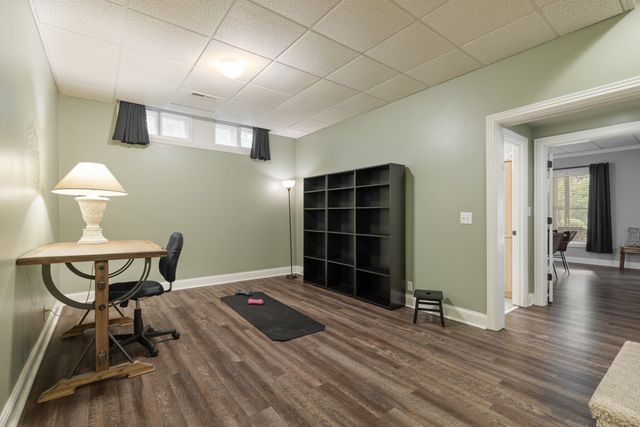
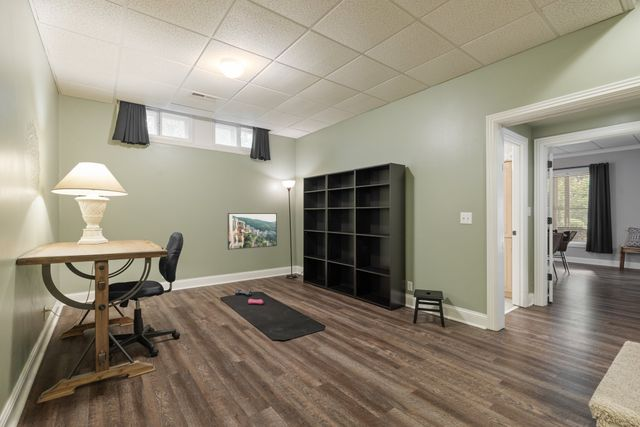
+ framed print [227,212,278,251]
